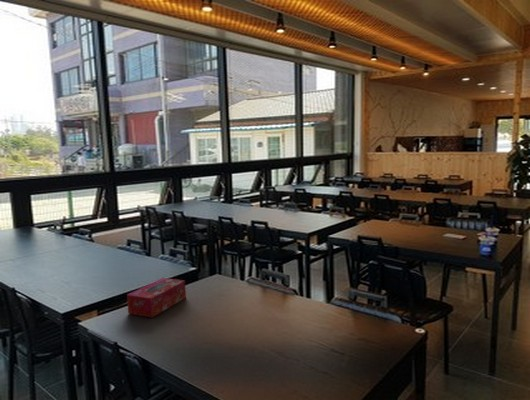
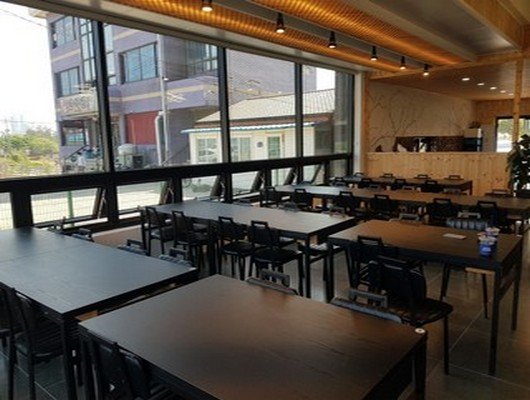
- tissue box [126,277,187,319]
